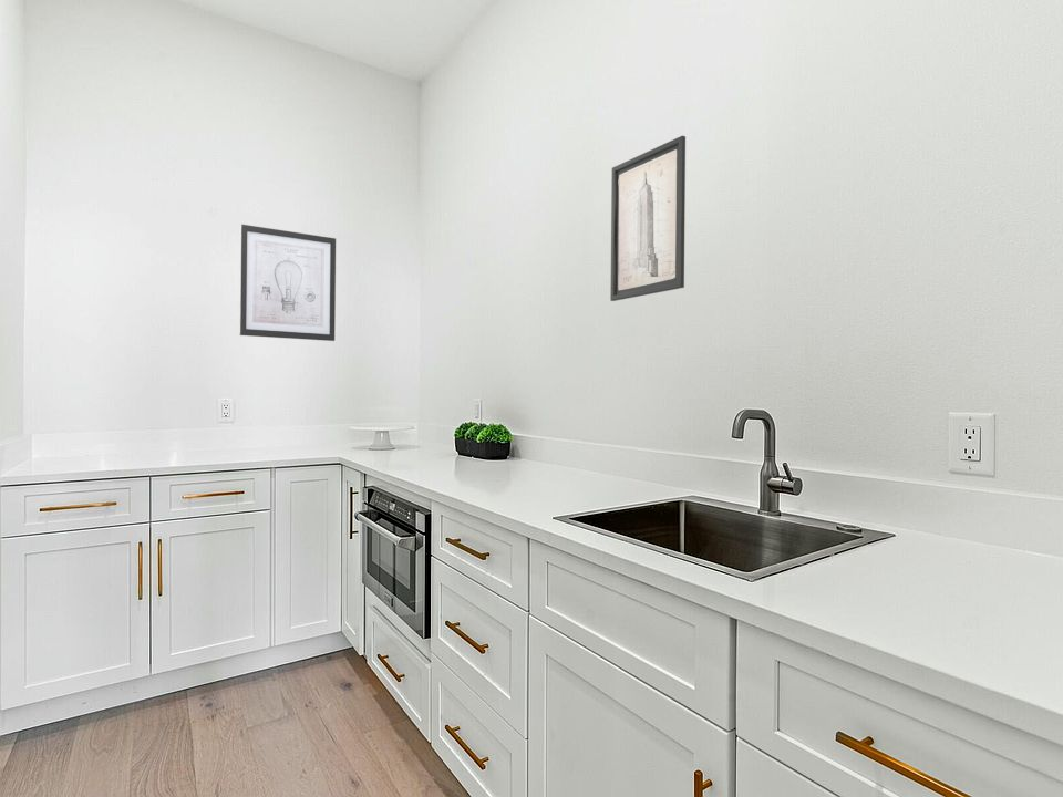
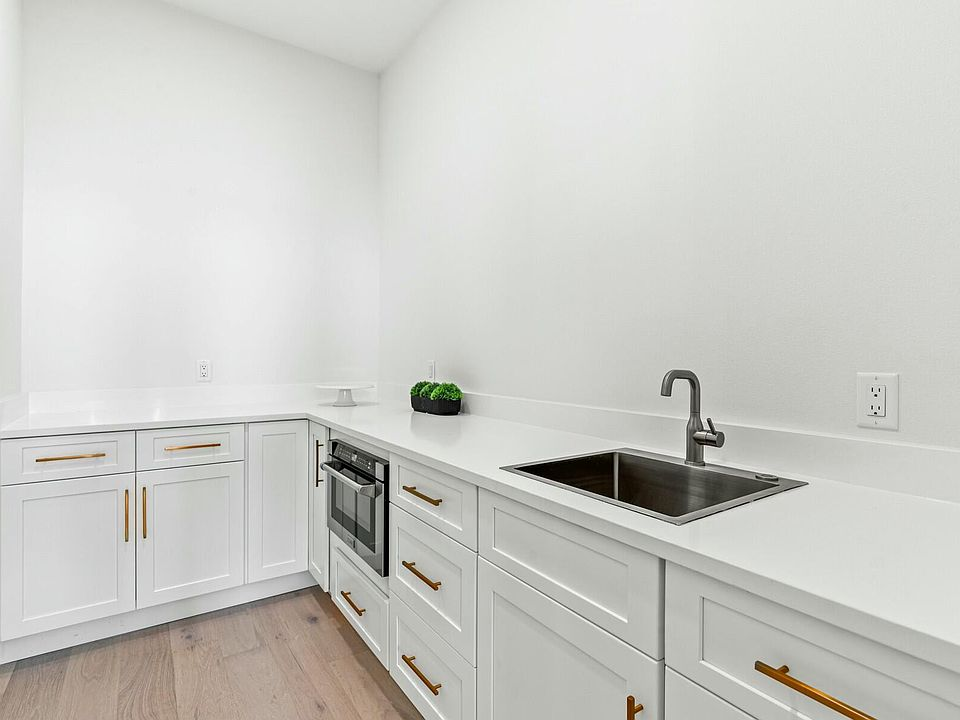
- wall art [609,135,687,302]
- wall art [238,224,337,342]
